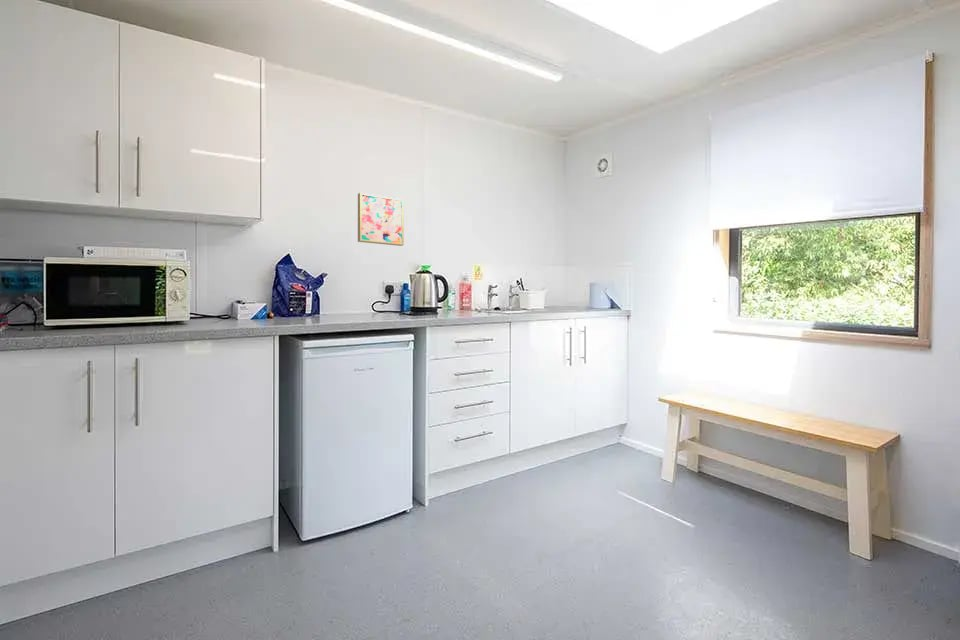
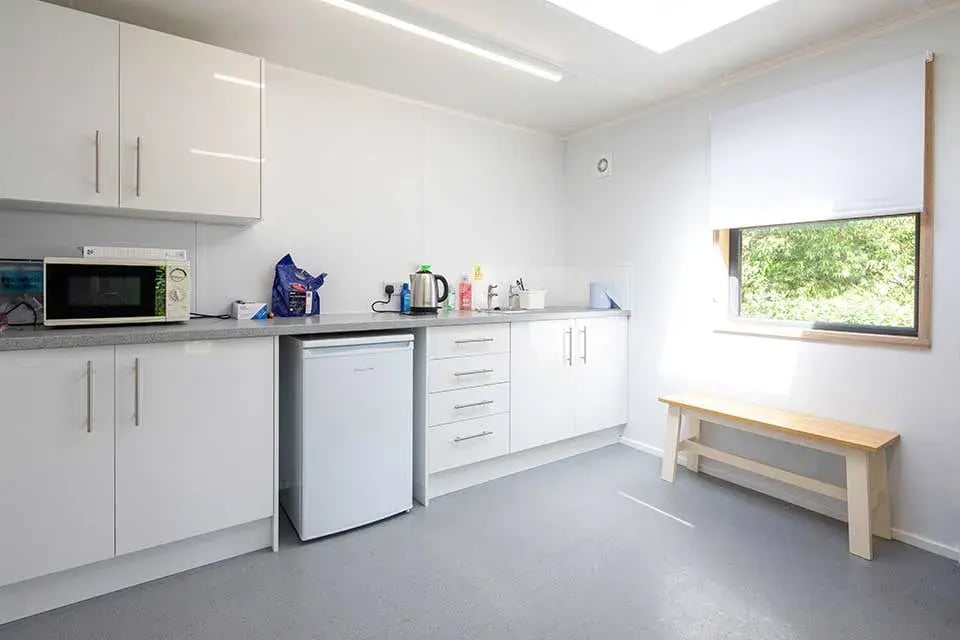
- wall art [357,192,405,247]
